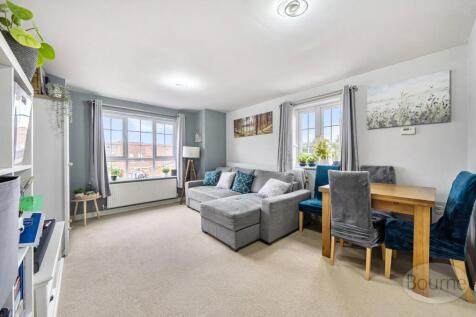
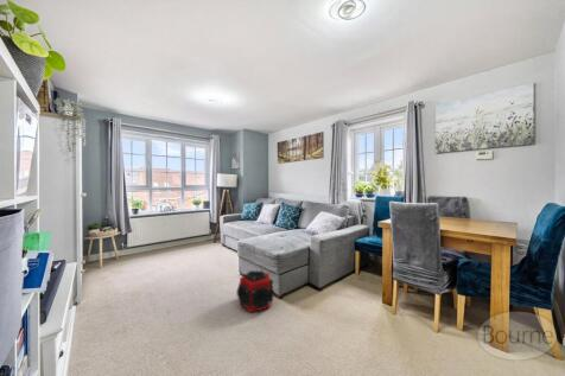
+ speaker [235,269,274,313]
